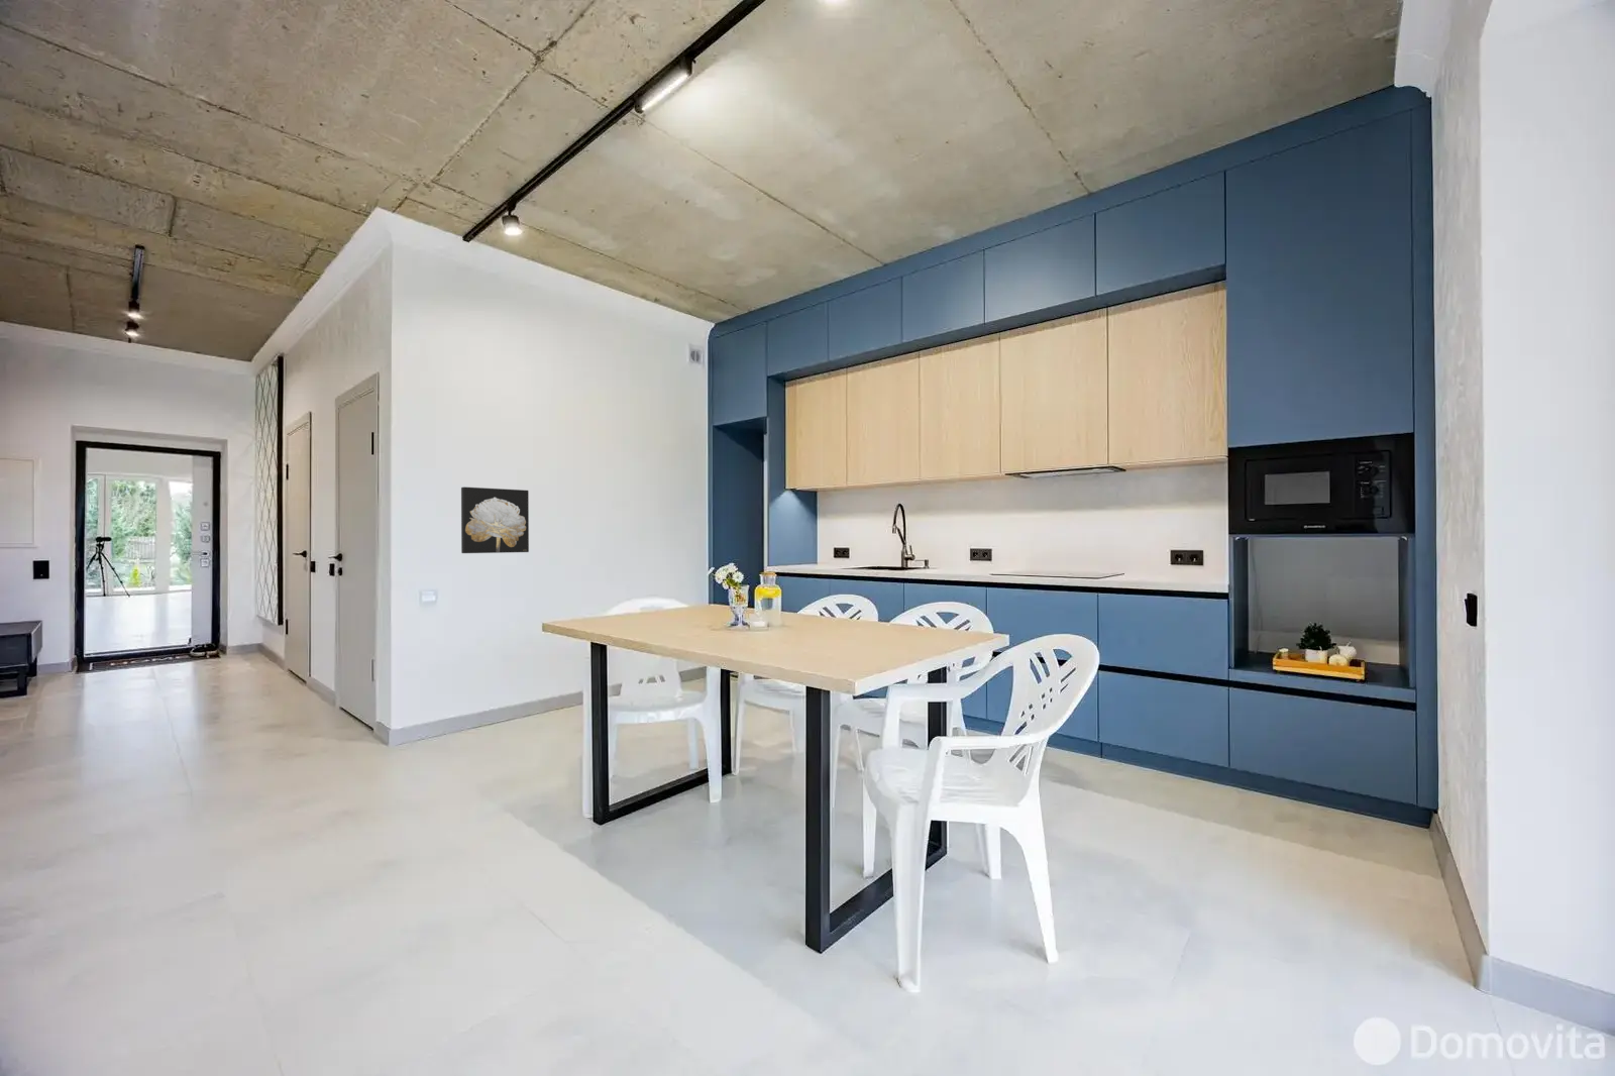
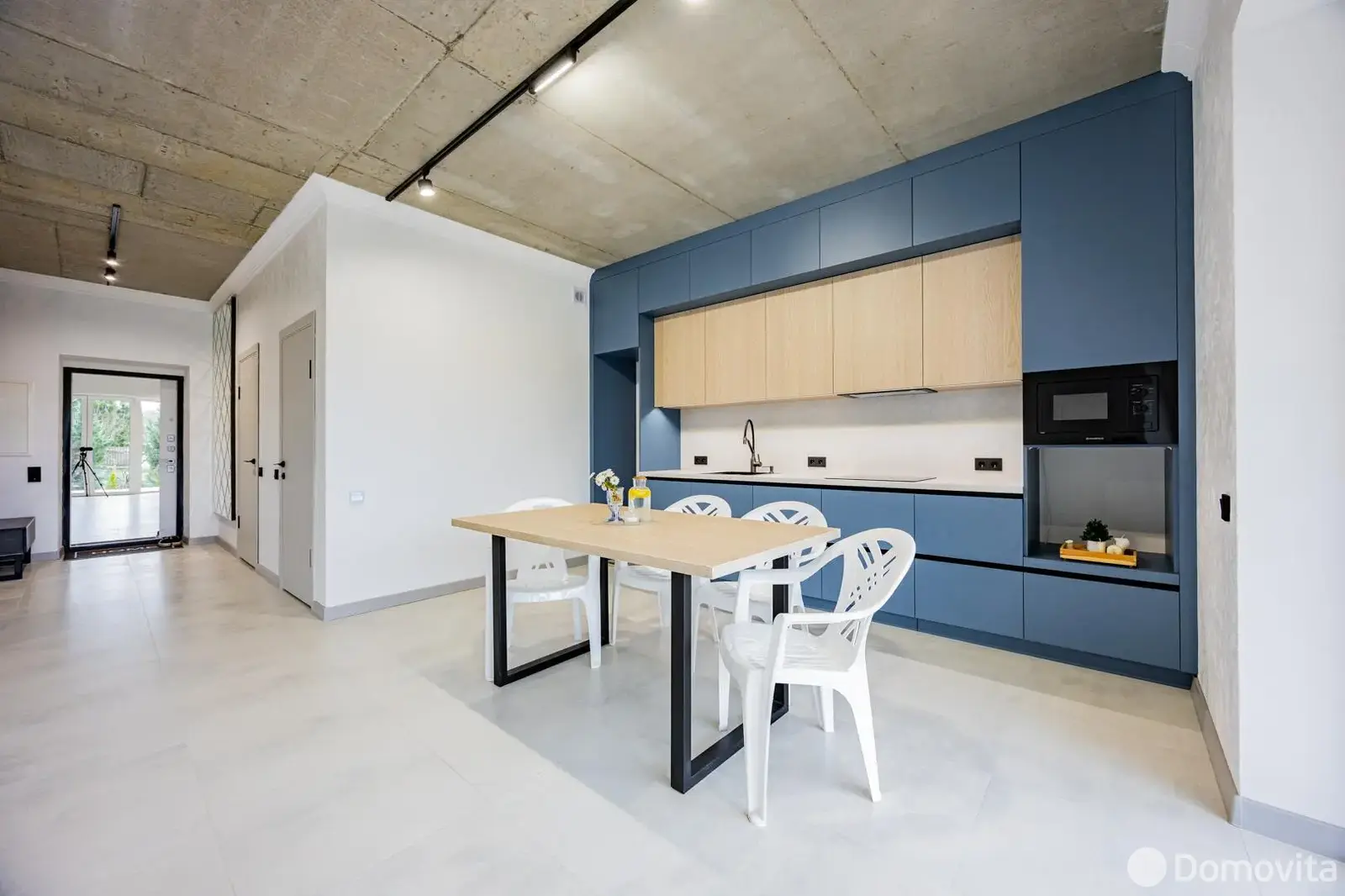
- wall art [460,485,530,554]
